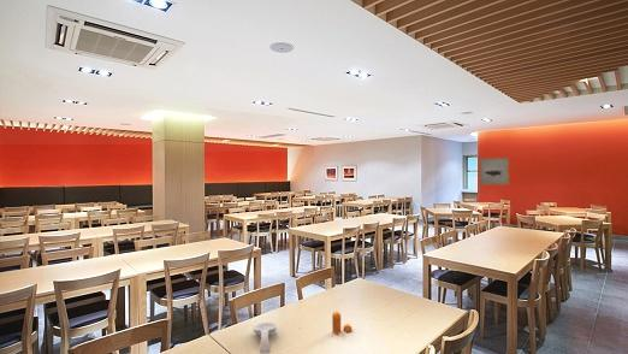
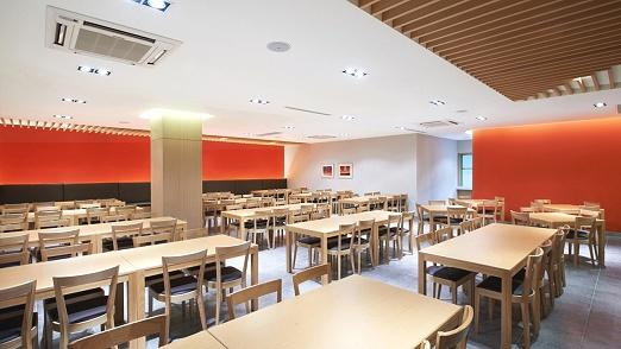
- pepper shaker [331,311,352,335]
- spoon rest [251,321,278,354]
- wall art [479,157,510,187]
